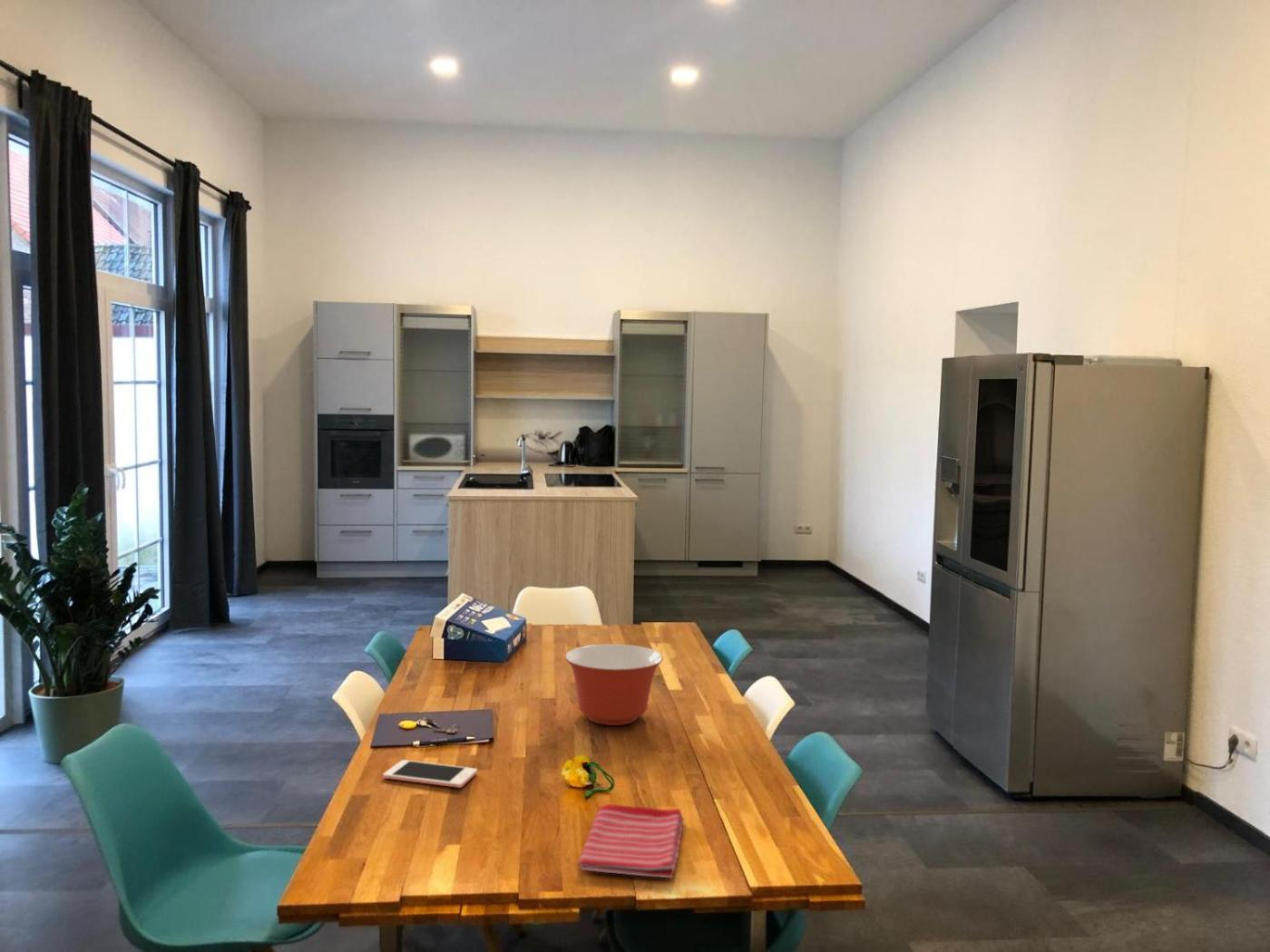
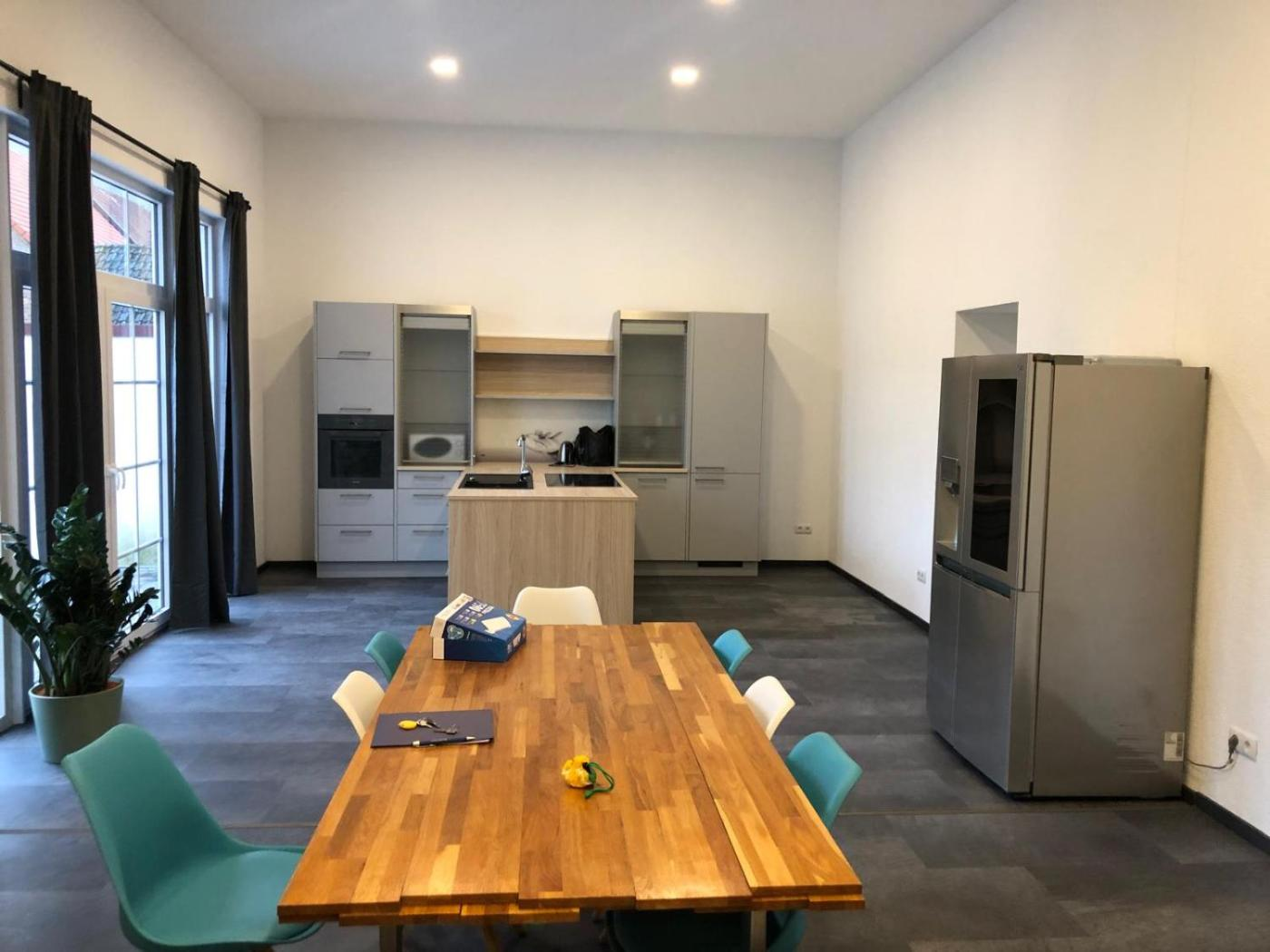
- mixing bowl [564,643,664,726]
- dish towel [578,803,685,879]
- cell phone [382,759,478,789]
